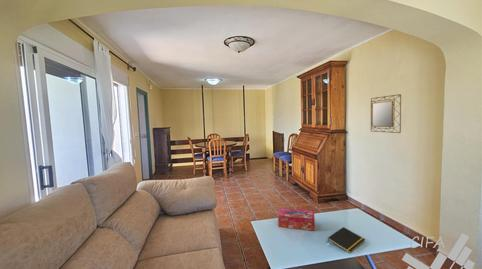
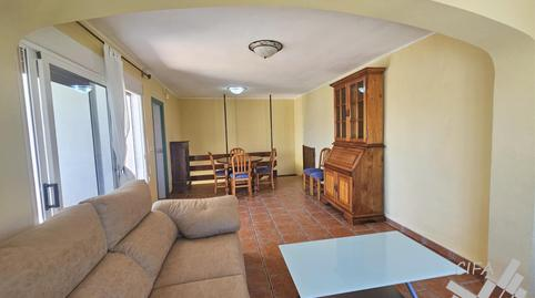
- tissue box [277,207,316,232]
- home mirror [370,93,402,134]
- notepad [327,226,366,254]
